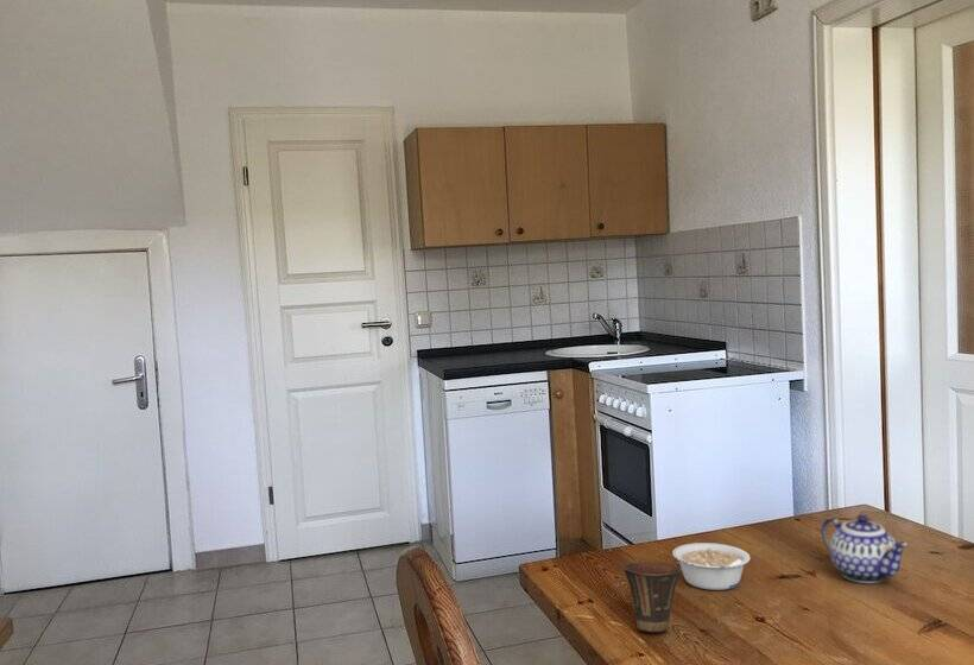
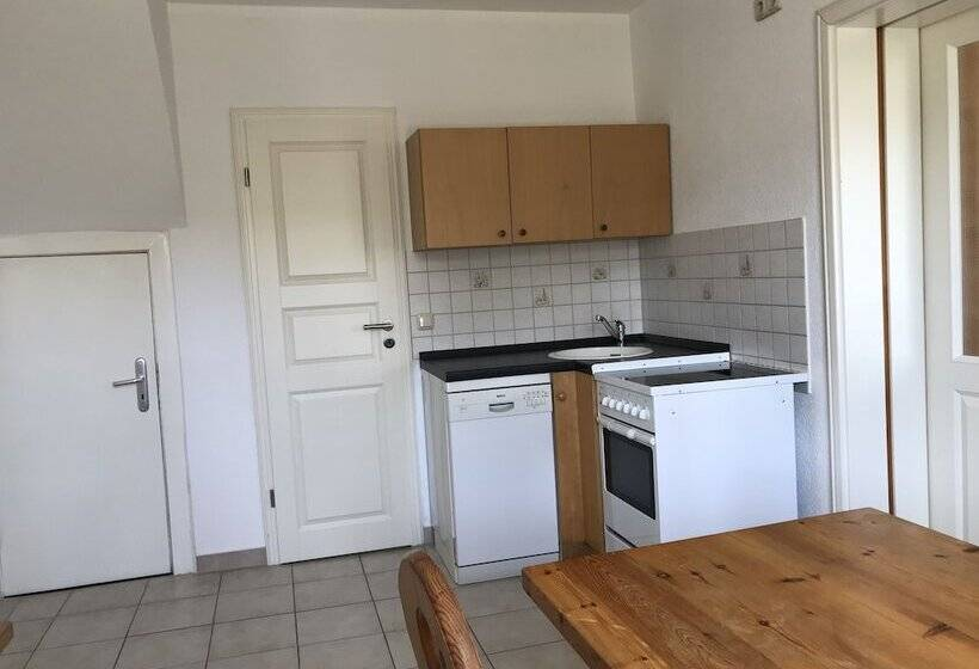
- cup [622,560,682,633]
- legume [671,542,752,591]
- teapot [821,514,909,584]
